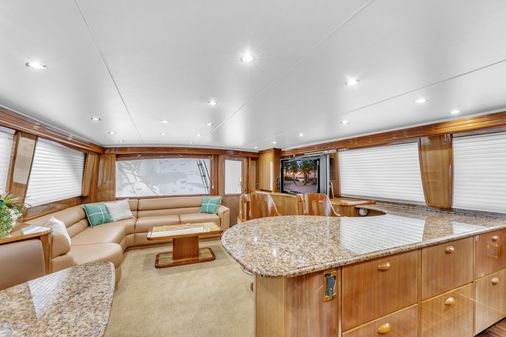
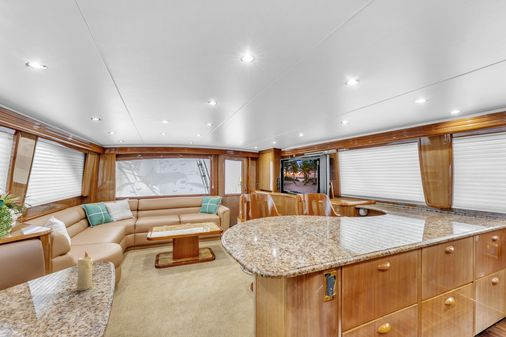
+ candle [76,250,94,292]
